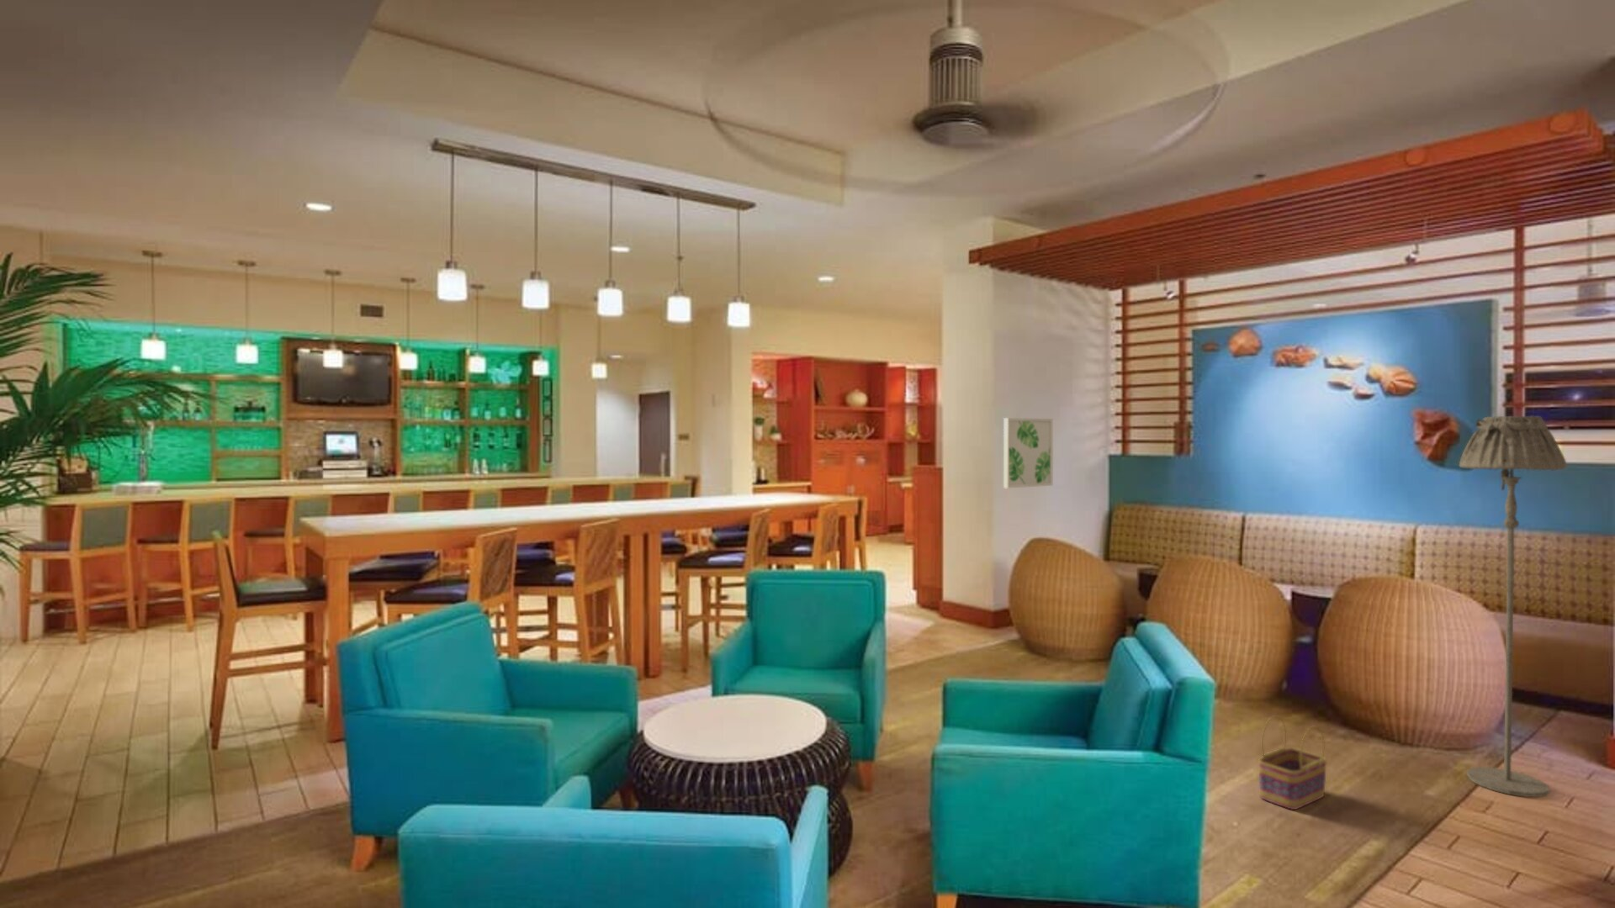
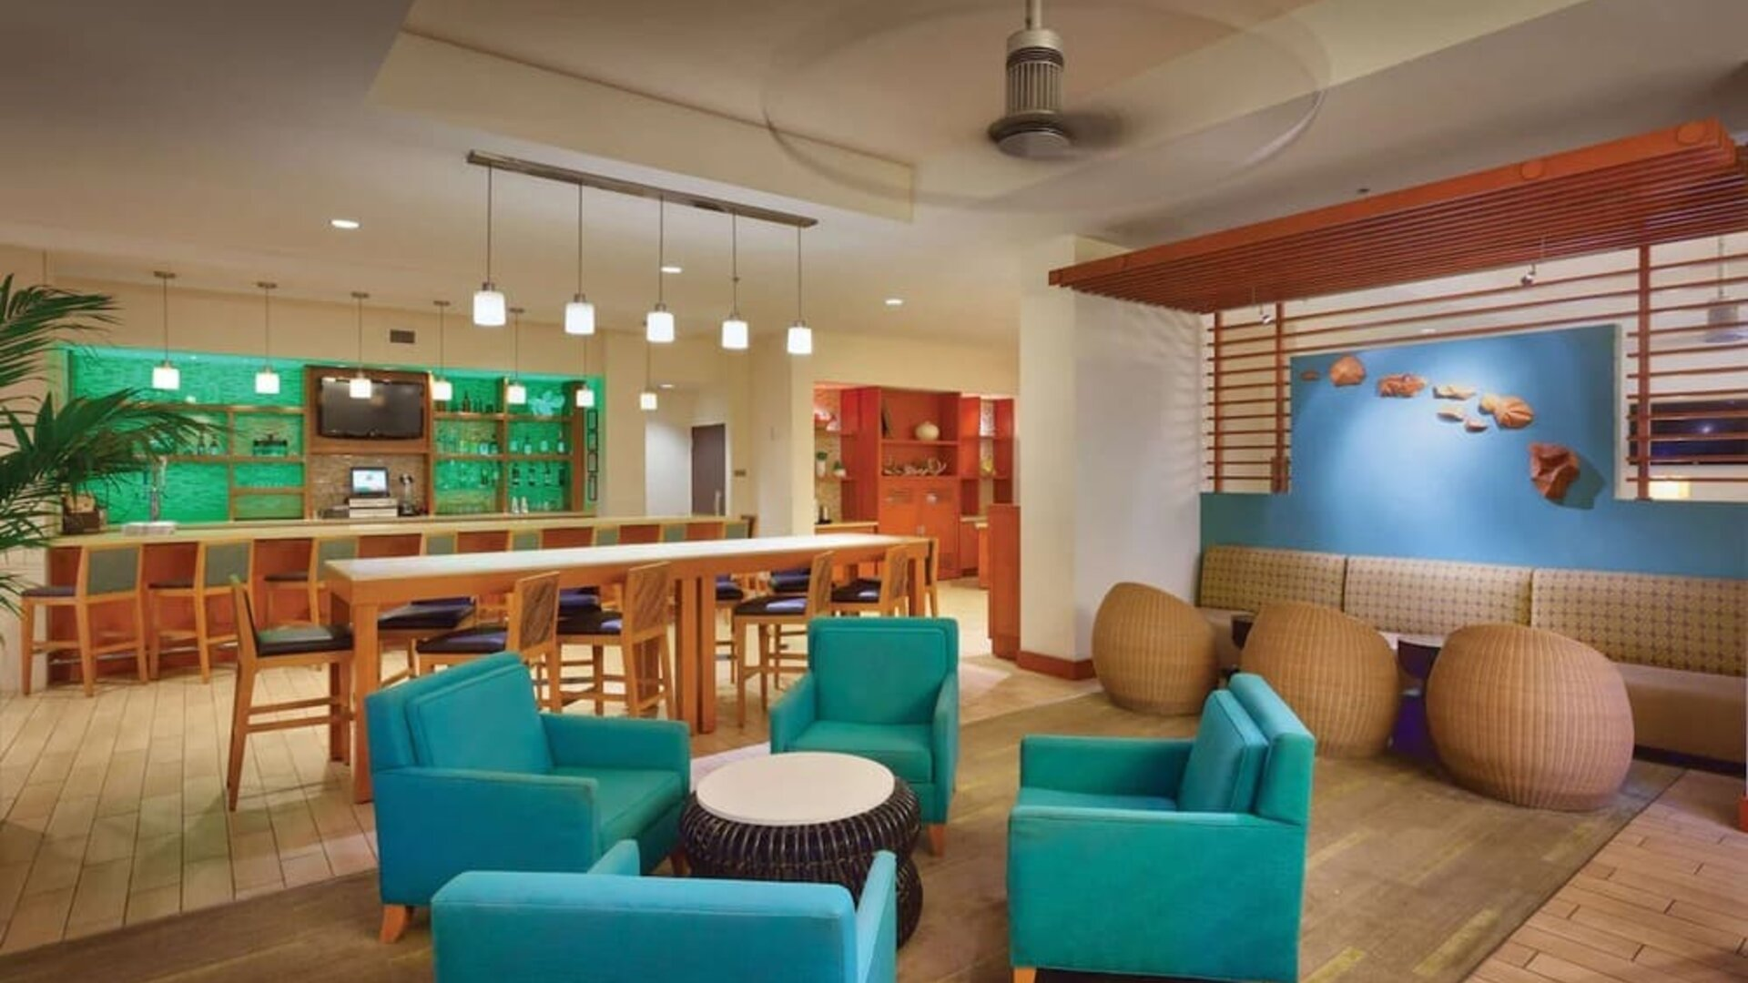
- floor lamp [1459,416,1568,798]
- wall art [1003,417,1054,489]
- basket [1258,715,1328,810]
